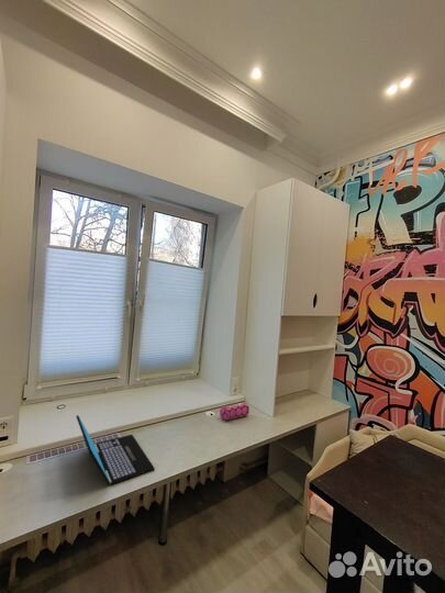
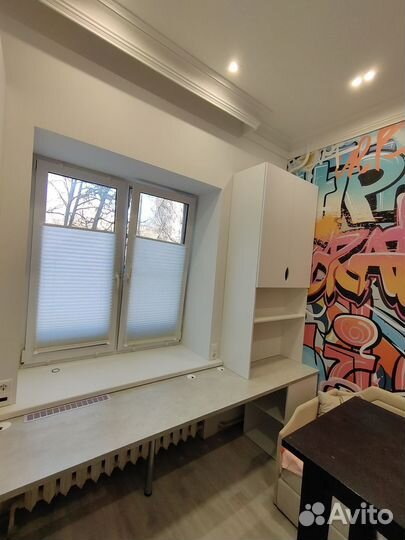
- pencil case [219,402,251,422]
- laptop [75,414,156,486]
